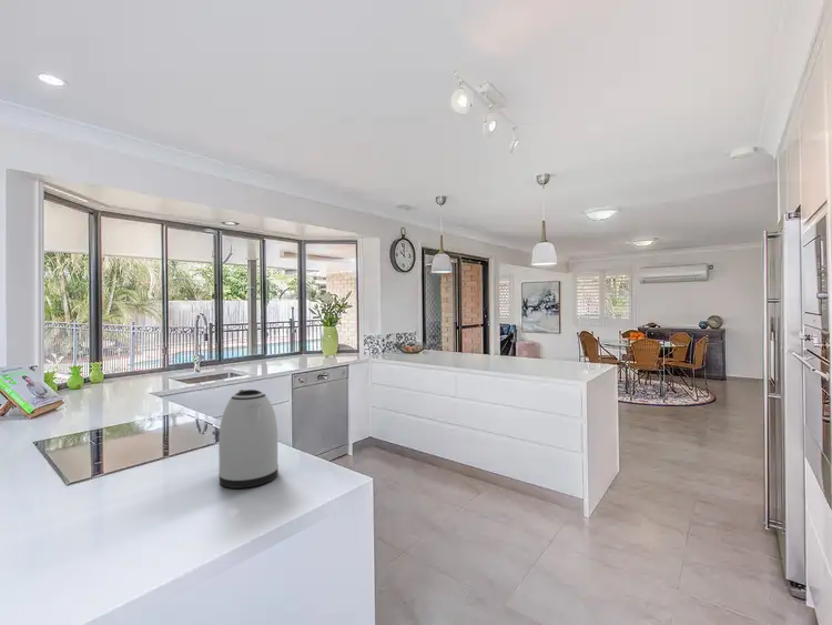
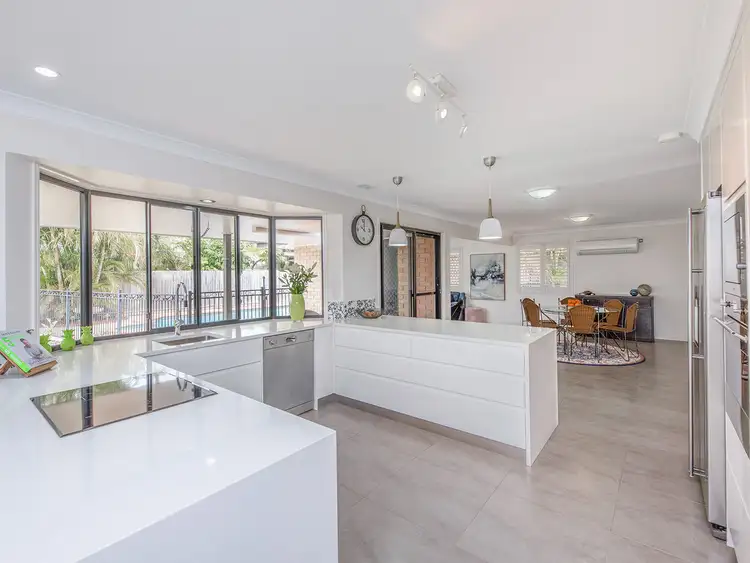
- kettle [217,389,280,490]
